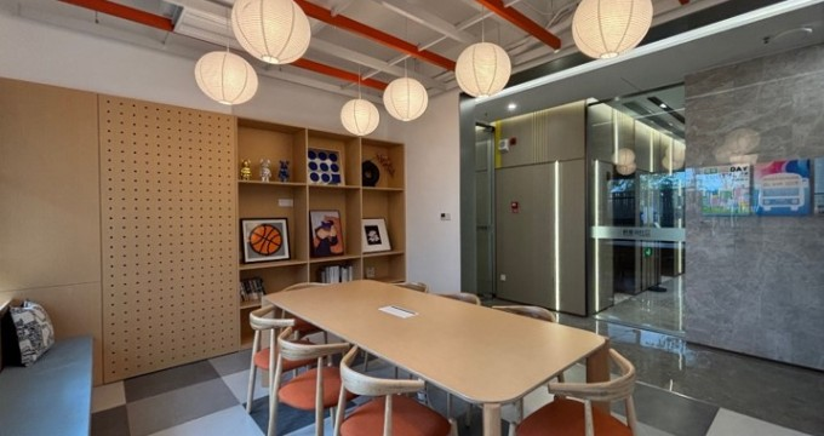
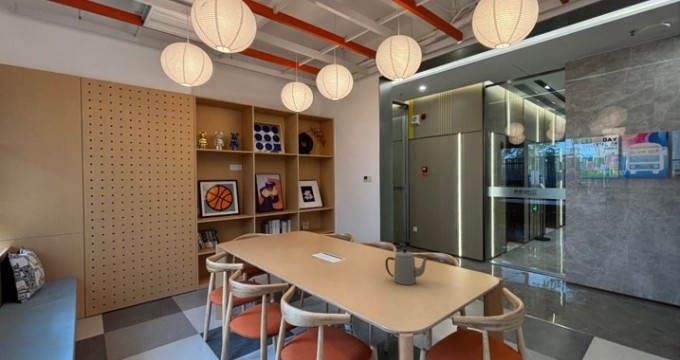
+ teapot [384,248,429,286]
